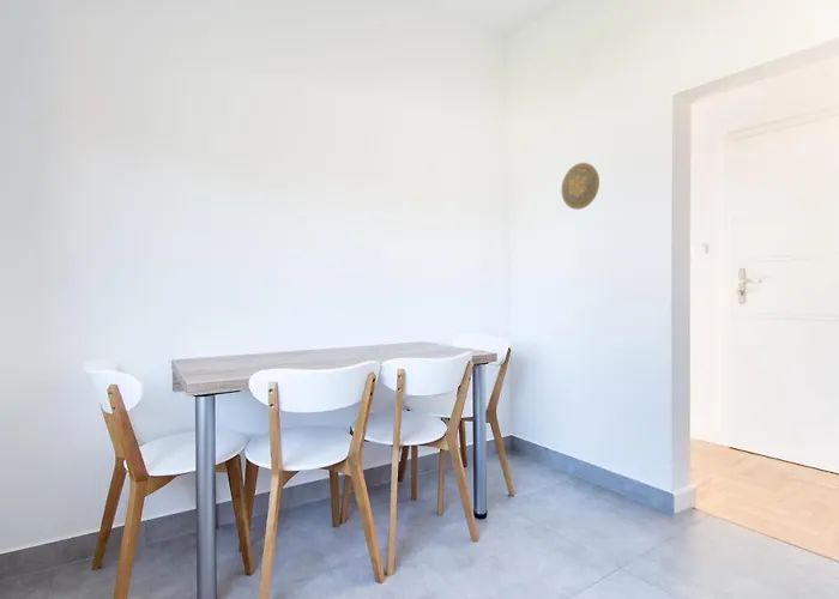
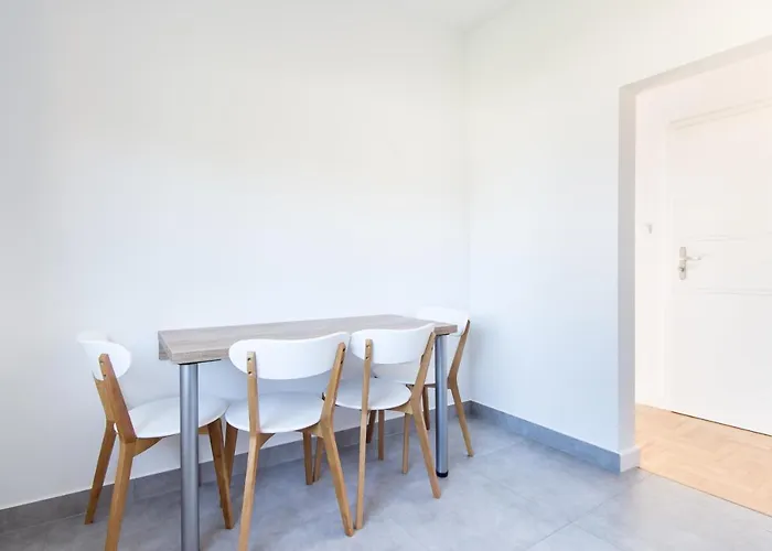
- decorative plate [560,162,600,211]
